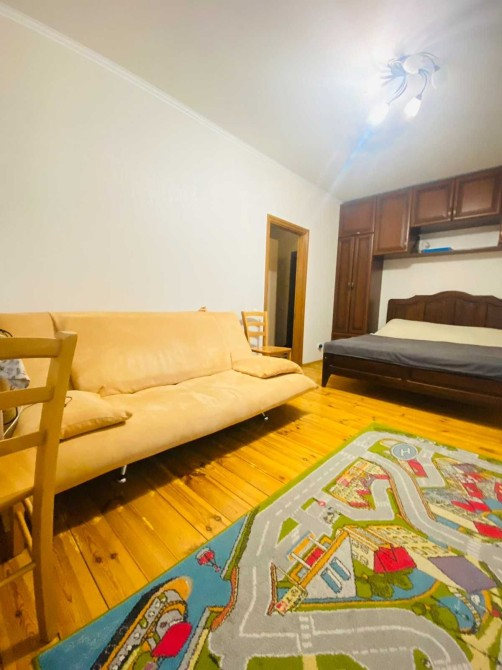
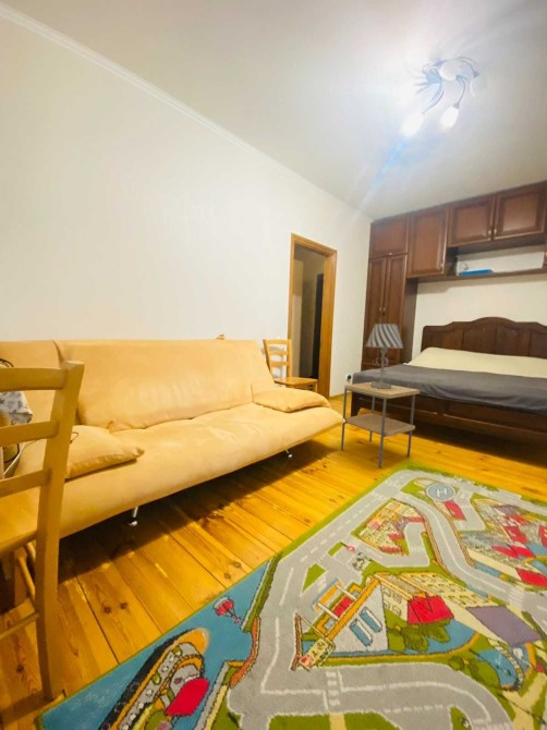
+ table lamp [365,323,404,389]
+ side table [340,381,421,469]
